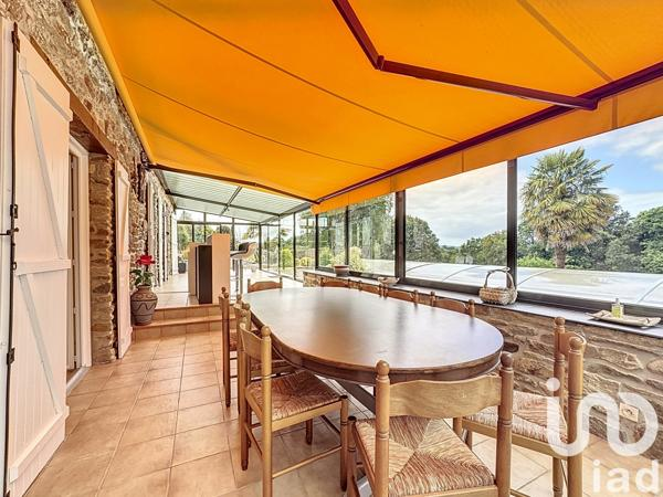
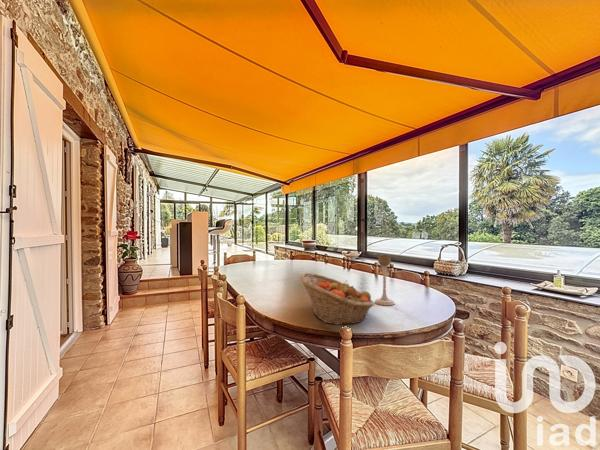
+ candle holder [373,254,396,306]
+ fruit basket [299,272,376,326]
